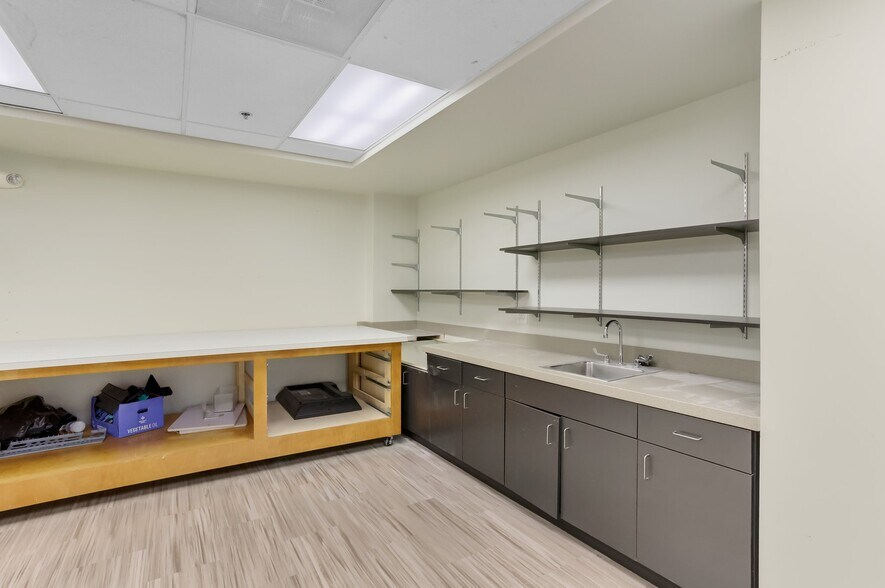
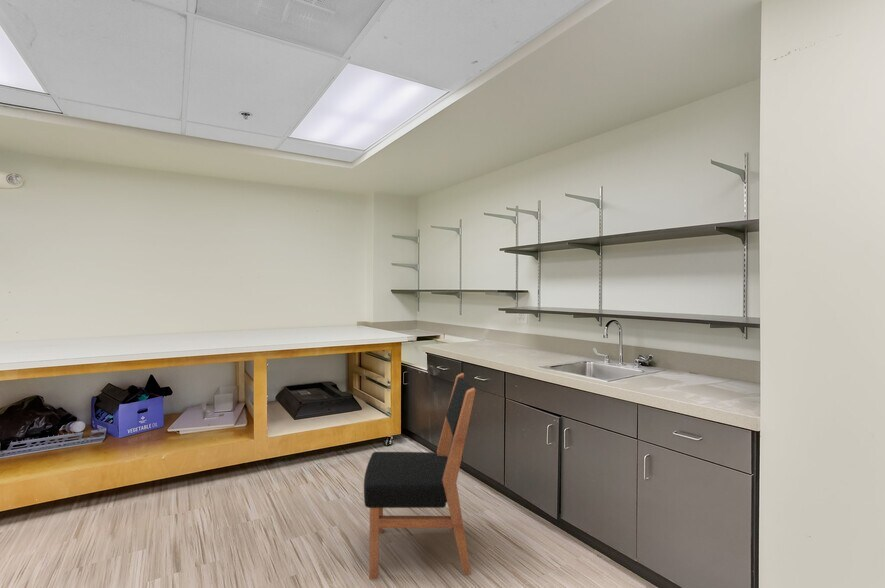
+ dining chair [363,372,477,581]
